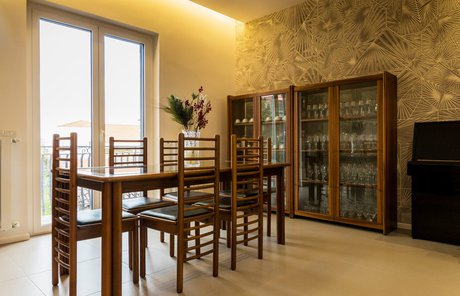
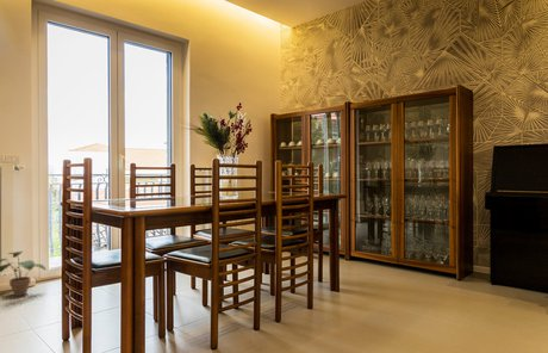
+ potted plant [0,250,46,297]
